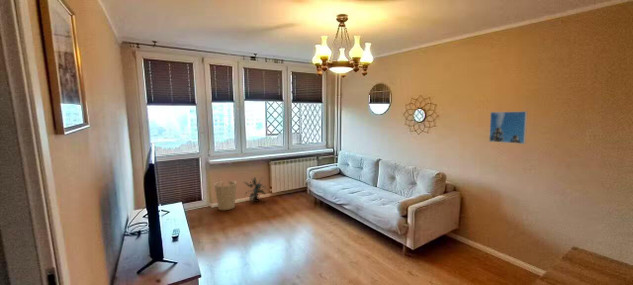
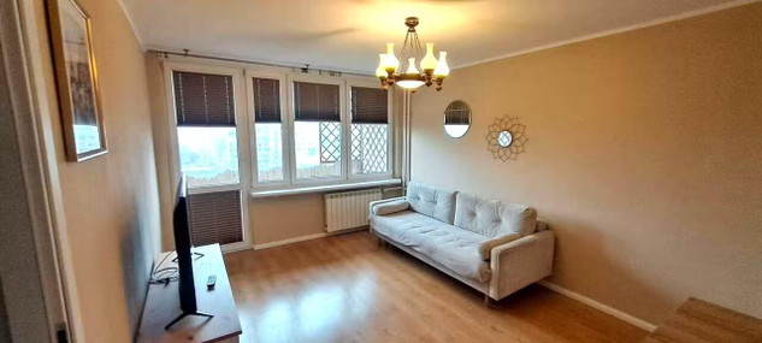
- basket [213,179,237,211]
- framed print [488,110,528,145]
- potted plant [242,176,267,203]
